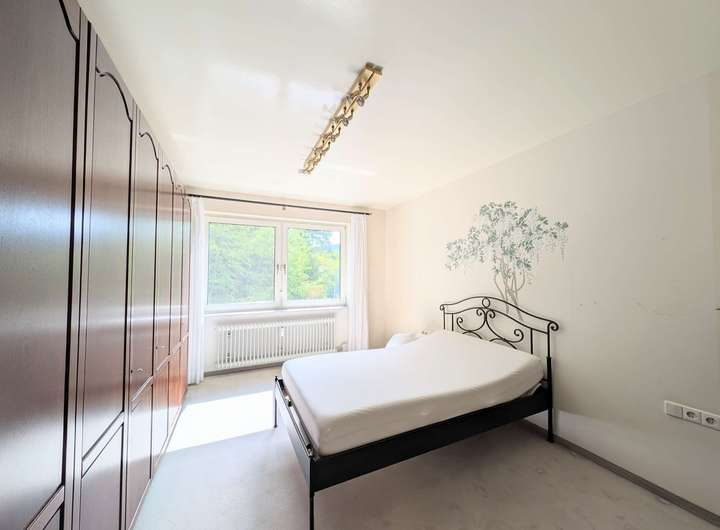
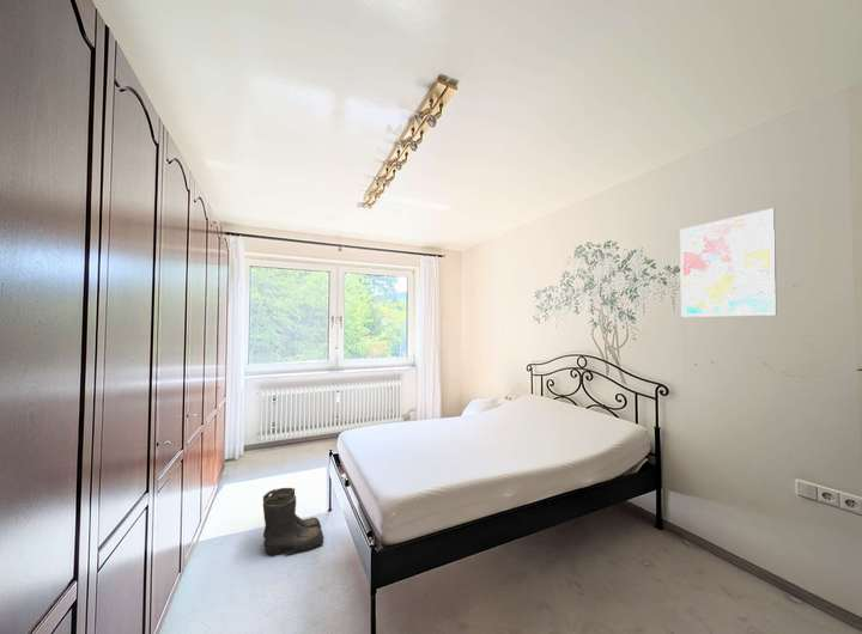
+ boots [262,487,326,556]
+ wall art [679,207,778,318]
